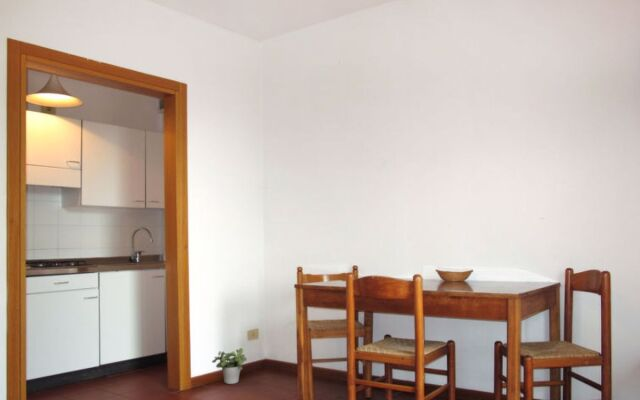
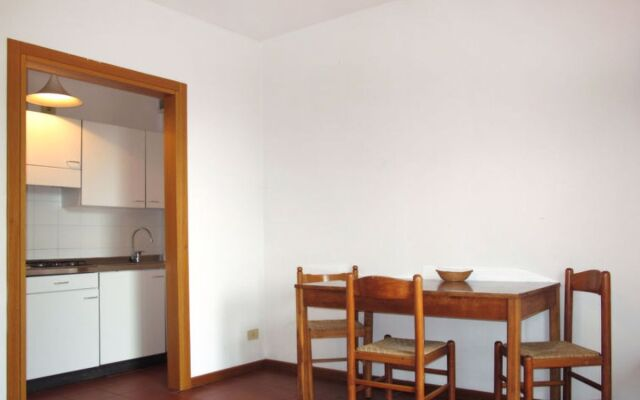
- potted plant [211,347,248,385]
